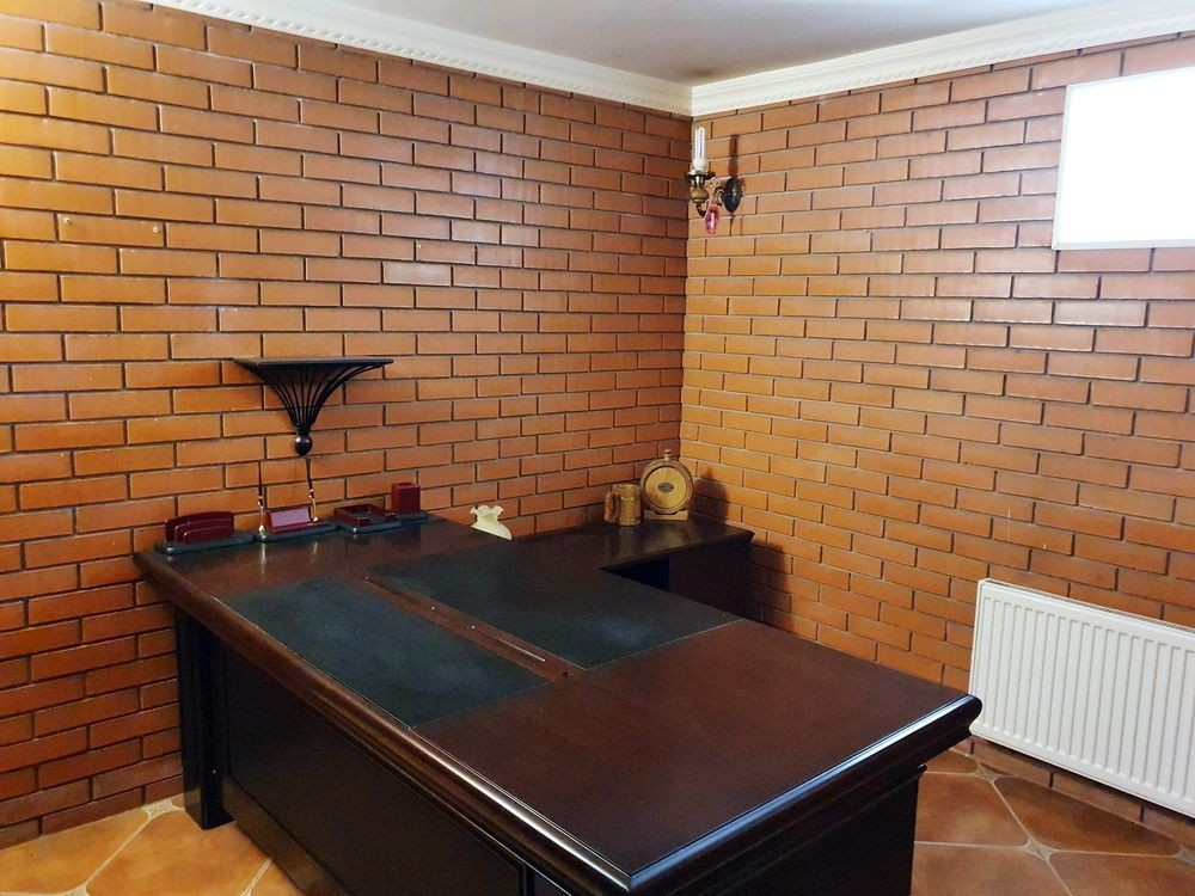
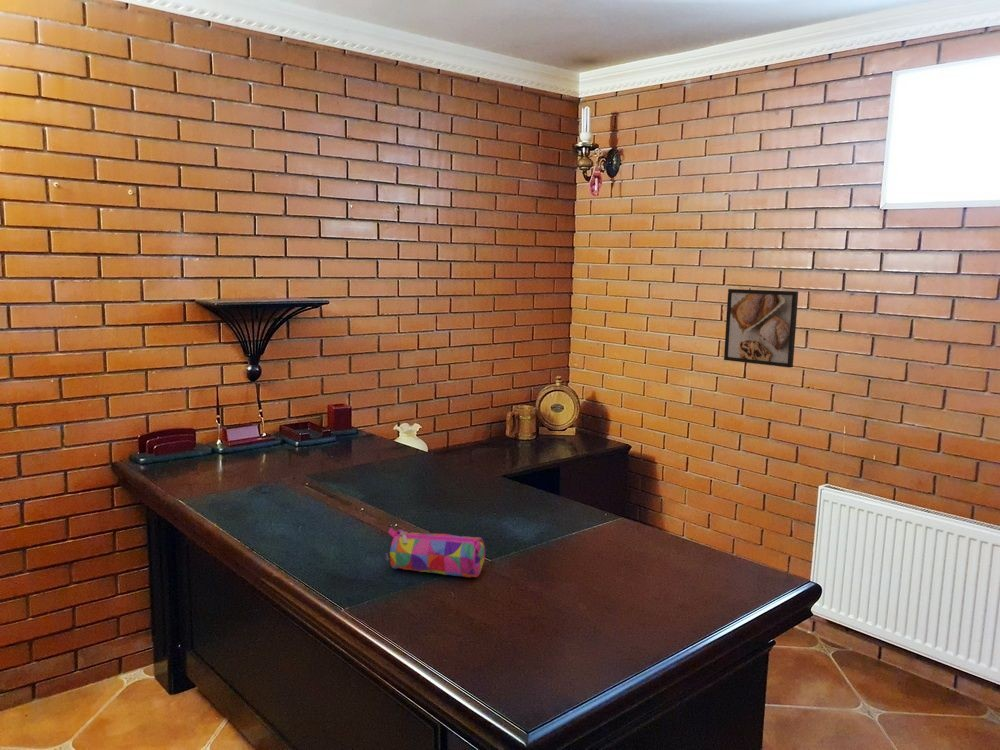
+ pencil case [384,527,486,578]
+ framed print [723,288,799,369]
